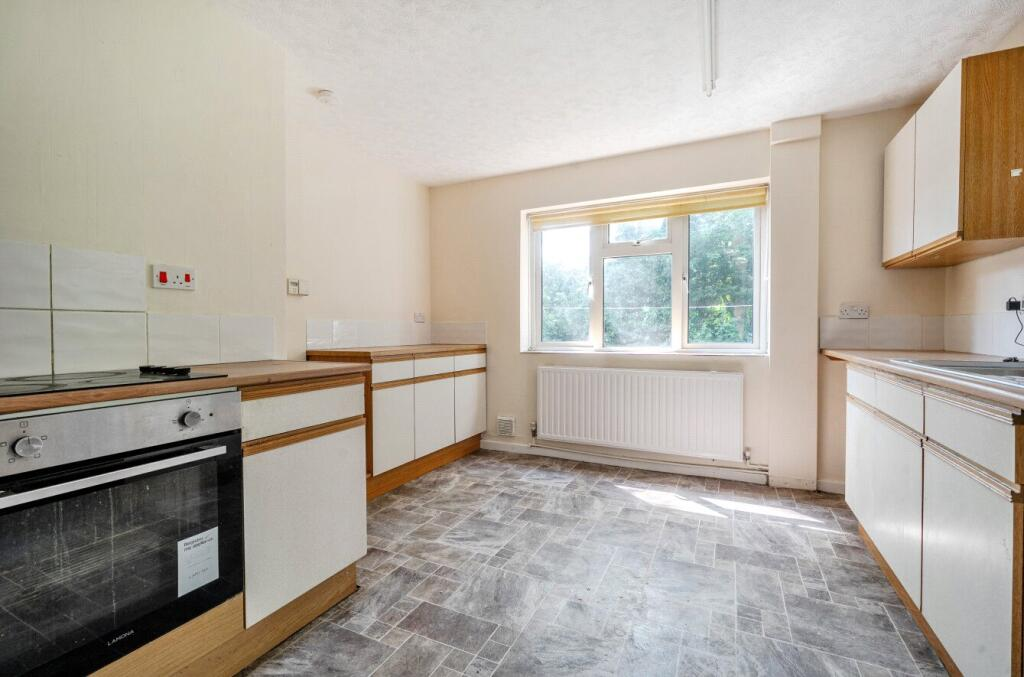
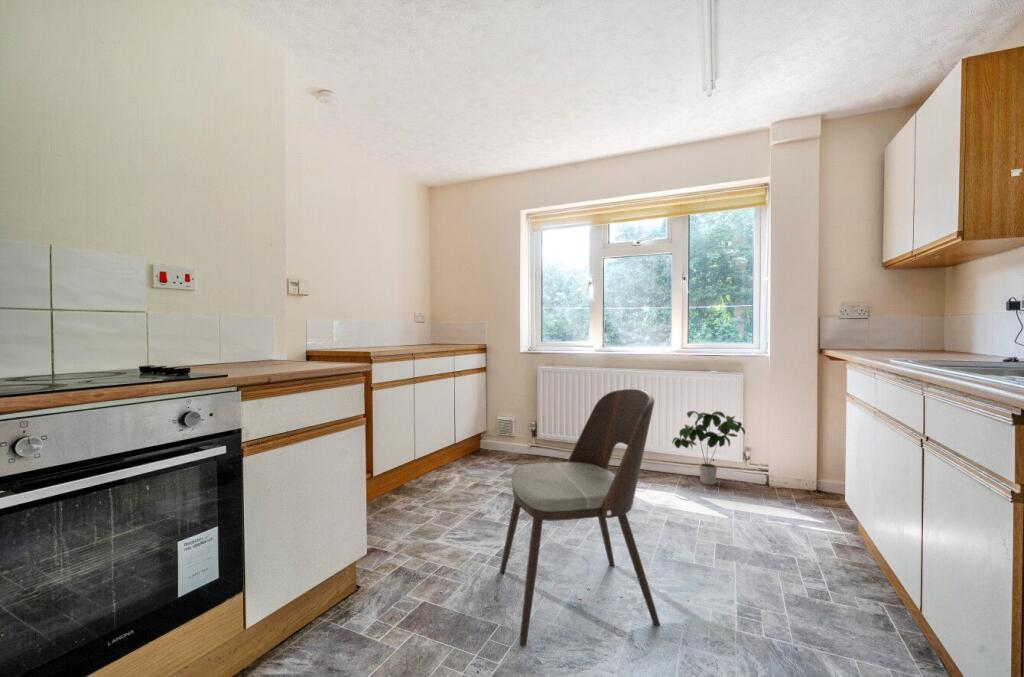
+ dining chair [499,388,661,648]
+ potted plant [671,410,746,486]
